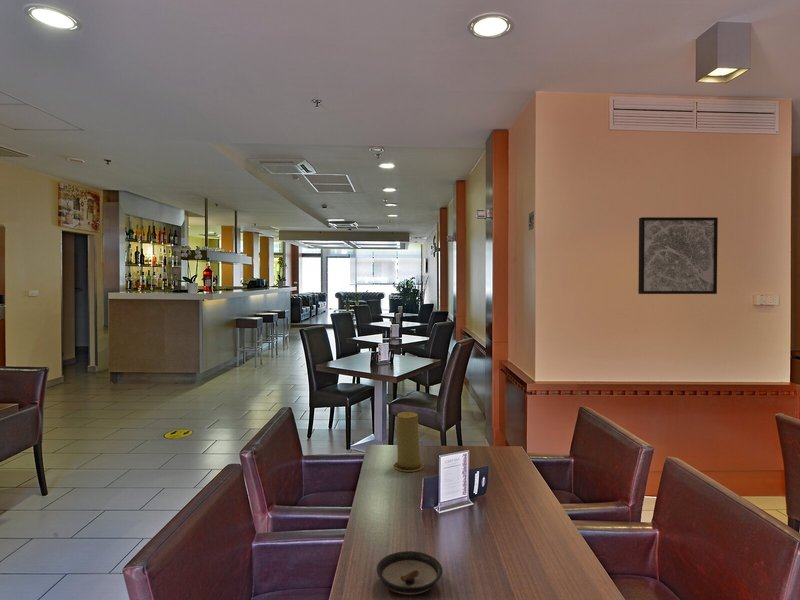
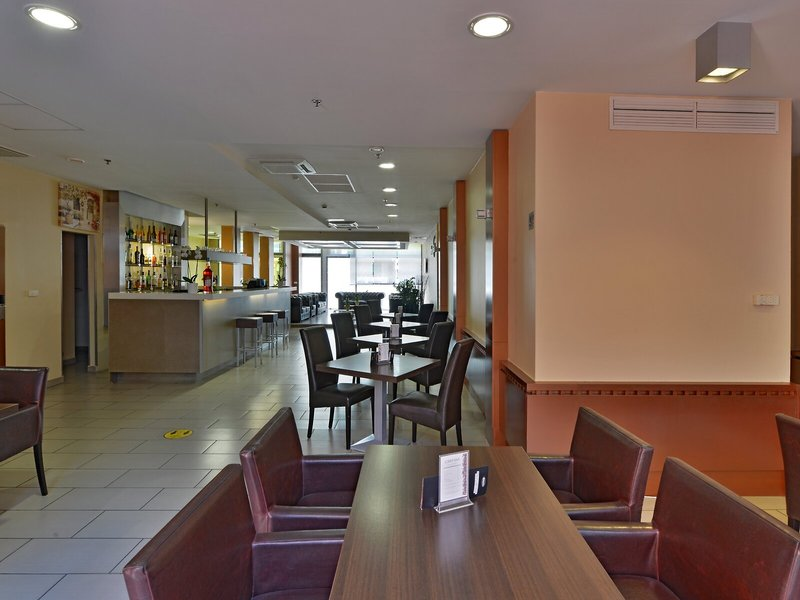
- saucer [376,550,443,596]
- wall art [637,216,719,295]
- candle [392,411,425,473]
